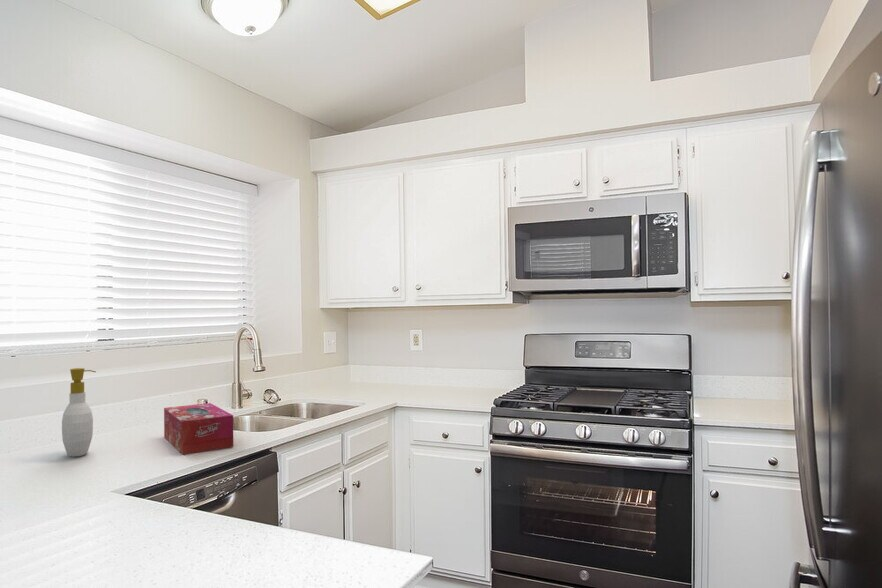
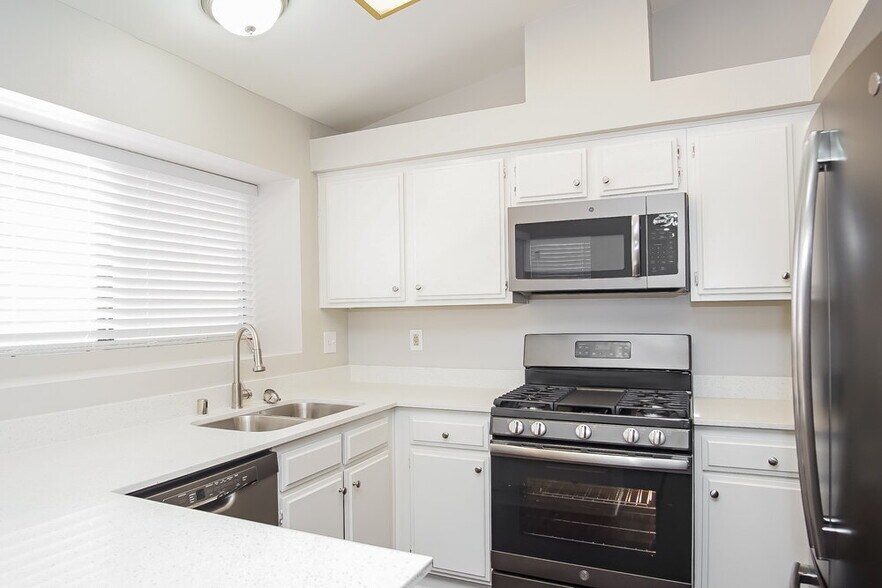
- soap bottle [61,367,97,458]
- tissue box [163,402,234,455]
